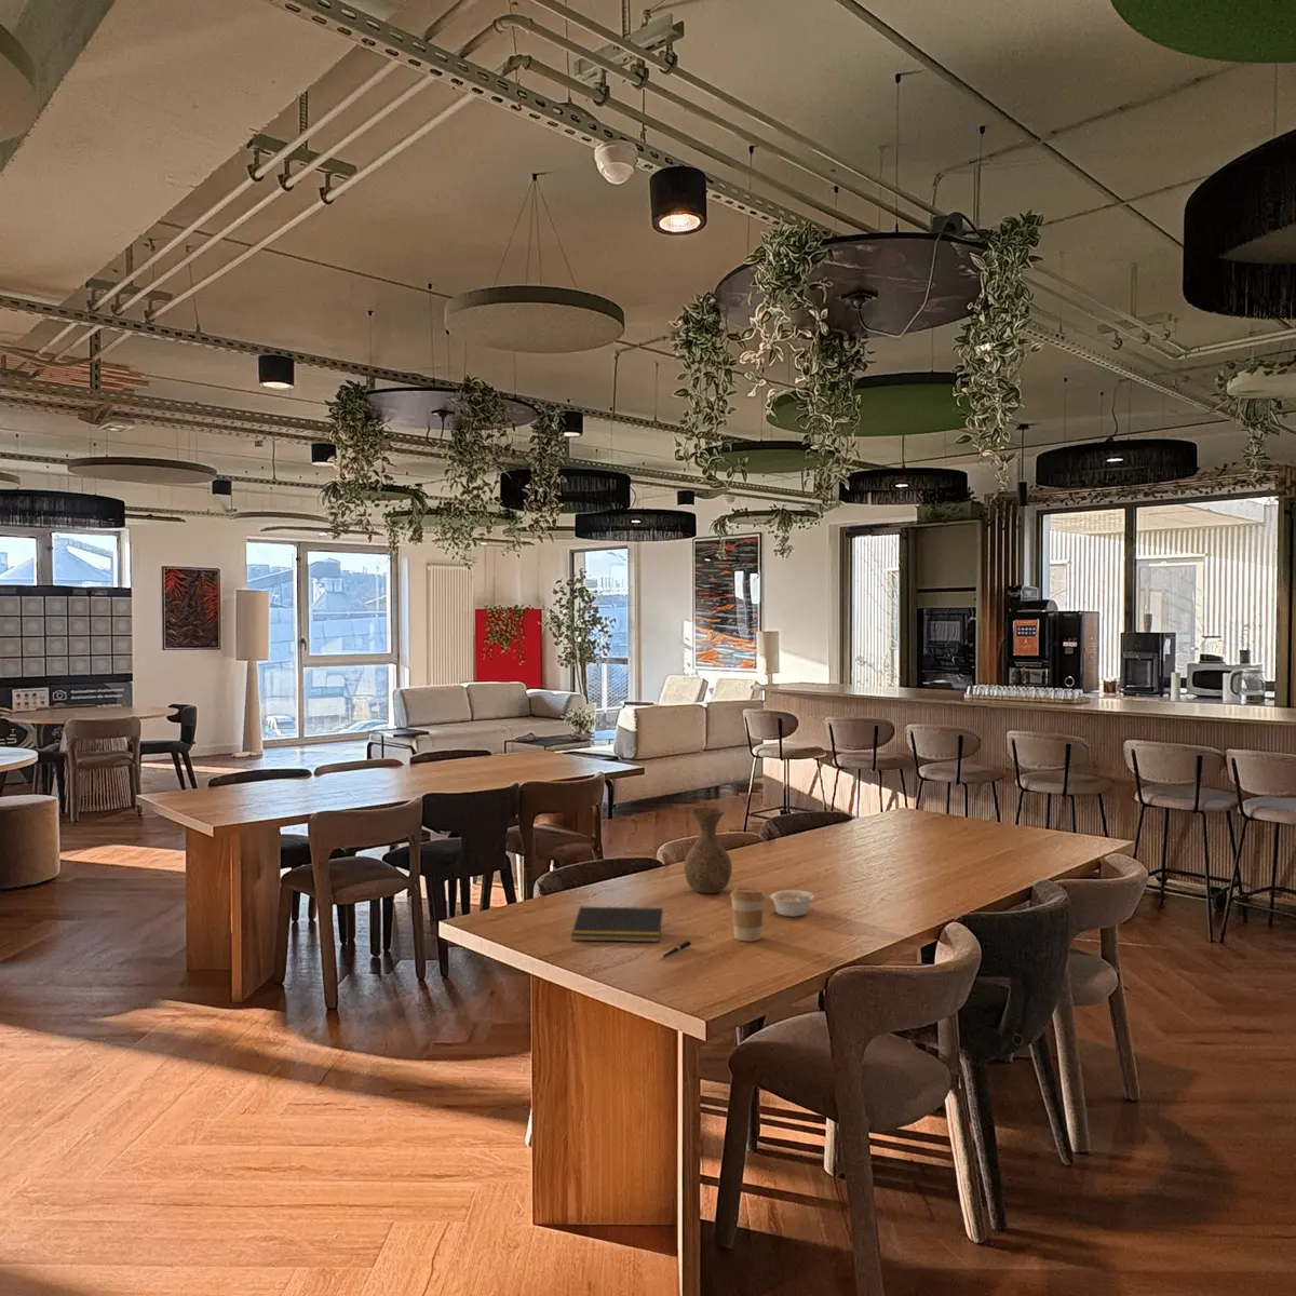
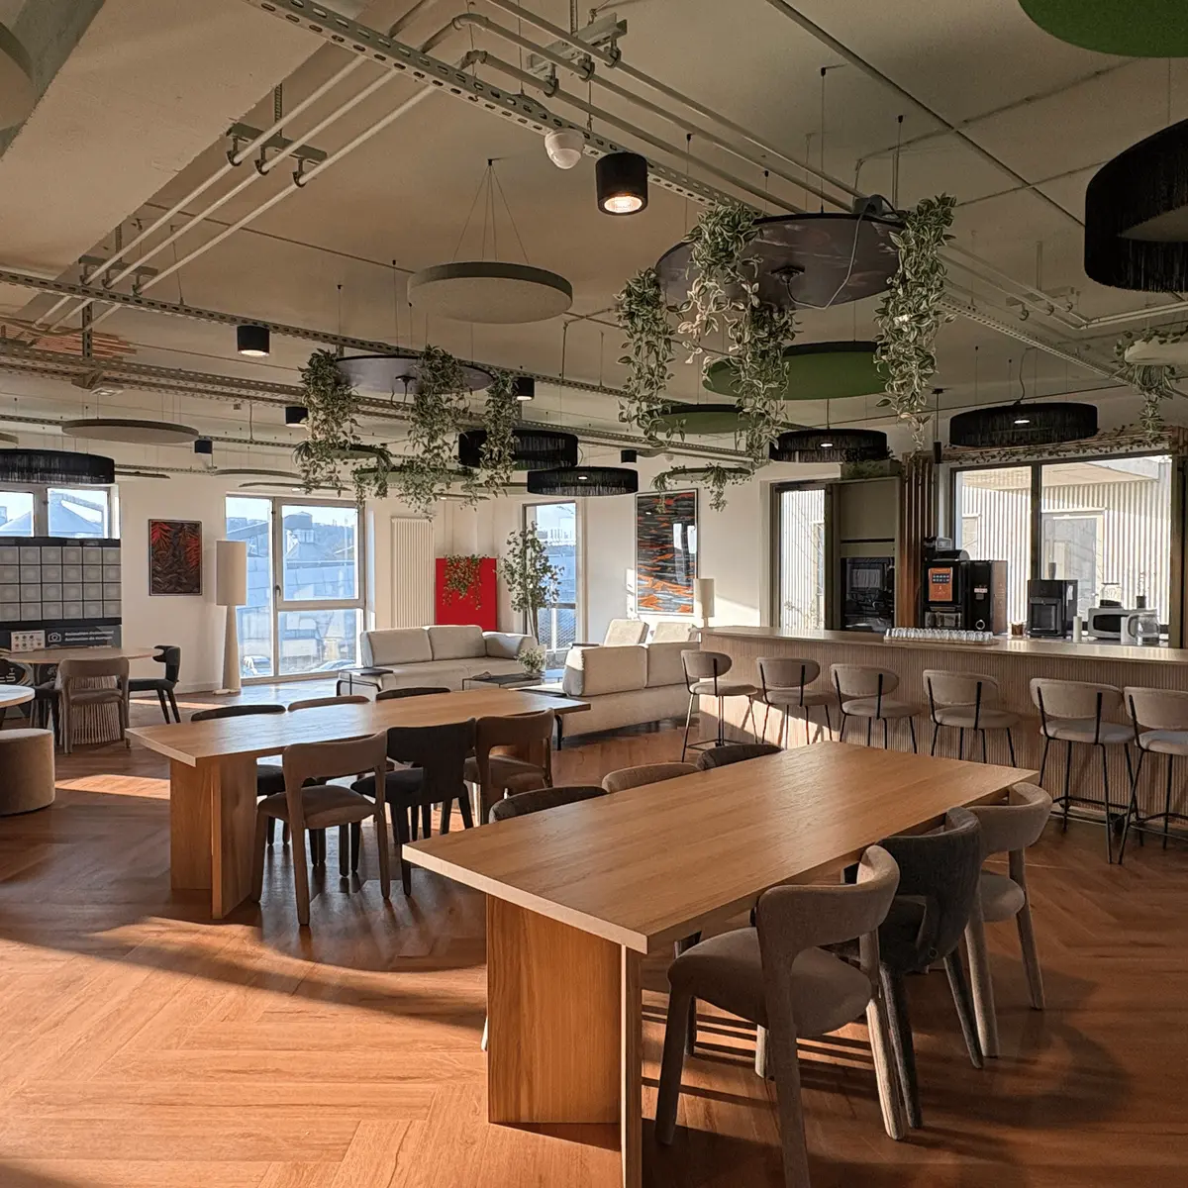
- pen [657,940,692,960]
- notepad [570,906,665,942]
- coffee cup [729,887,767,942]
- vase [682,807,733,894]
- legume [769,889,822,917]
